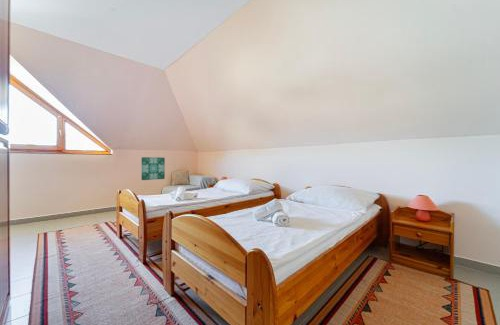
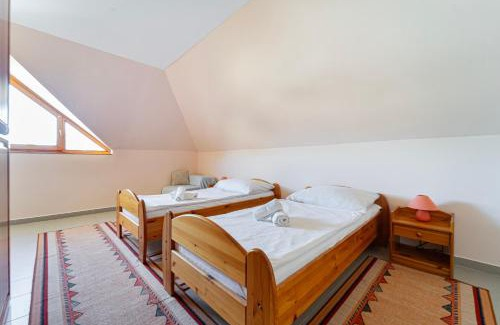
- wall art [140,156,166,181]
